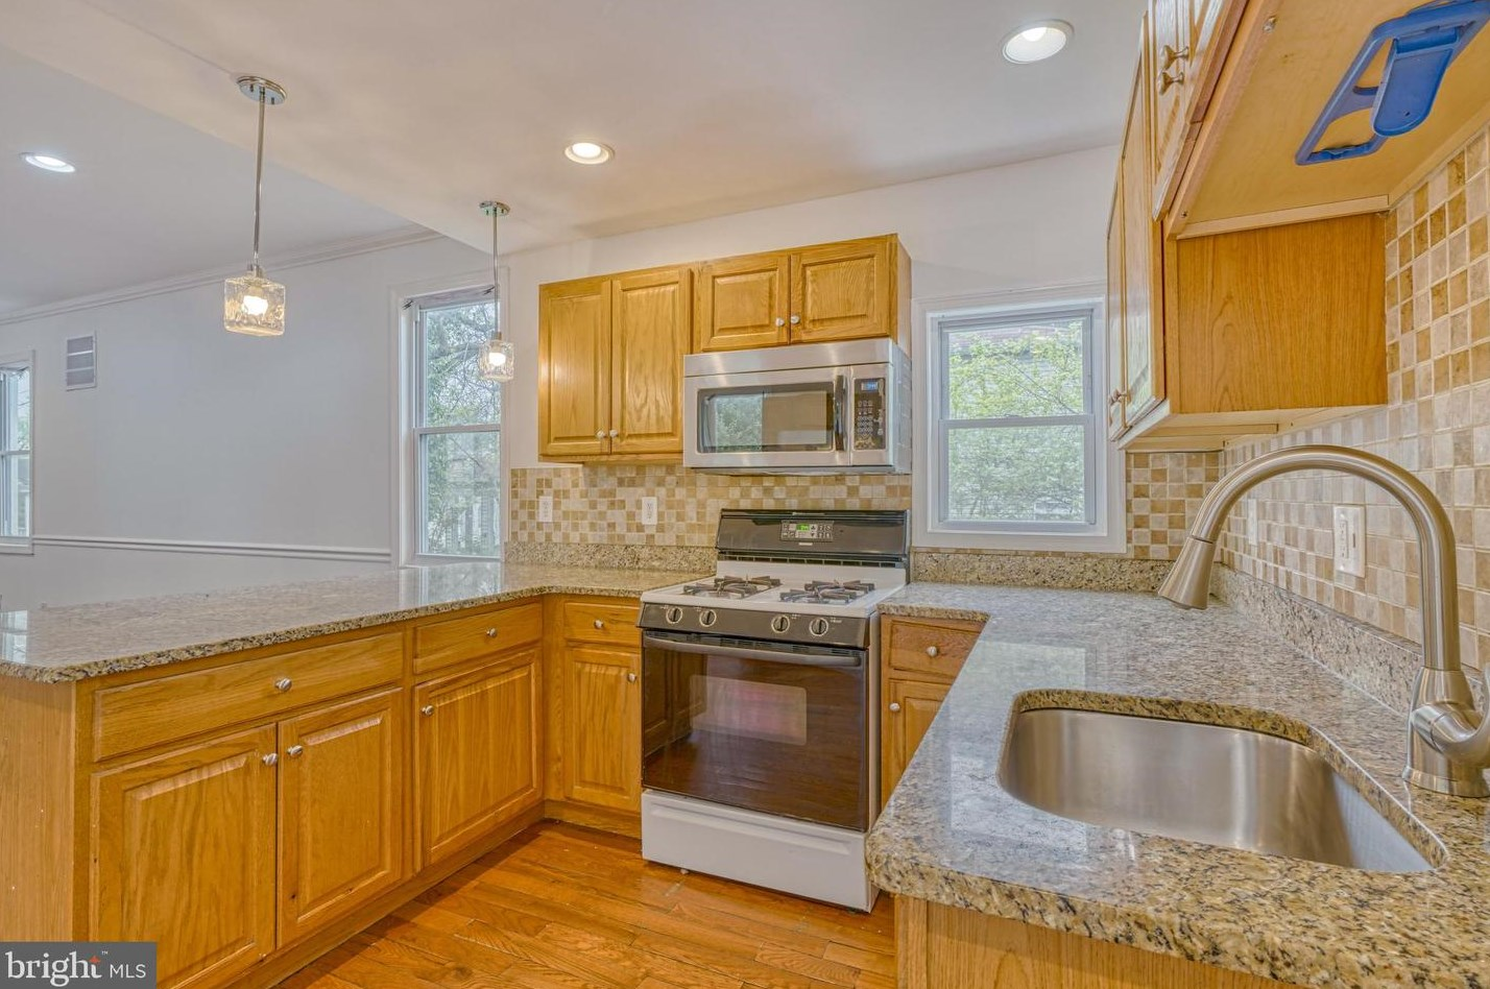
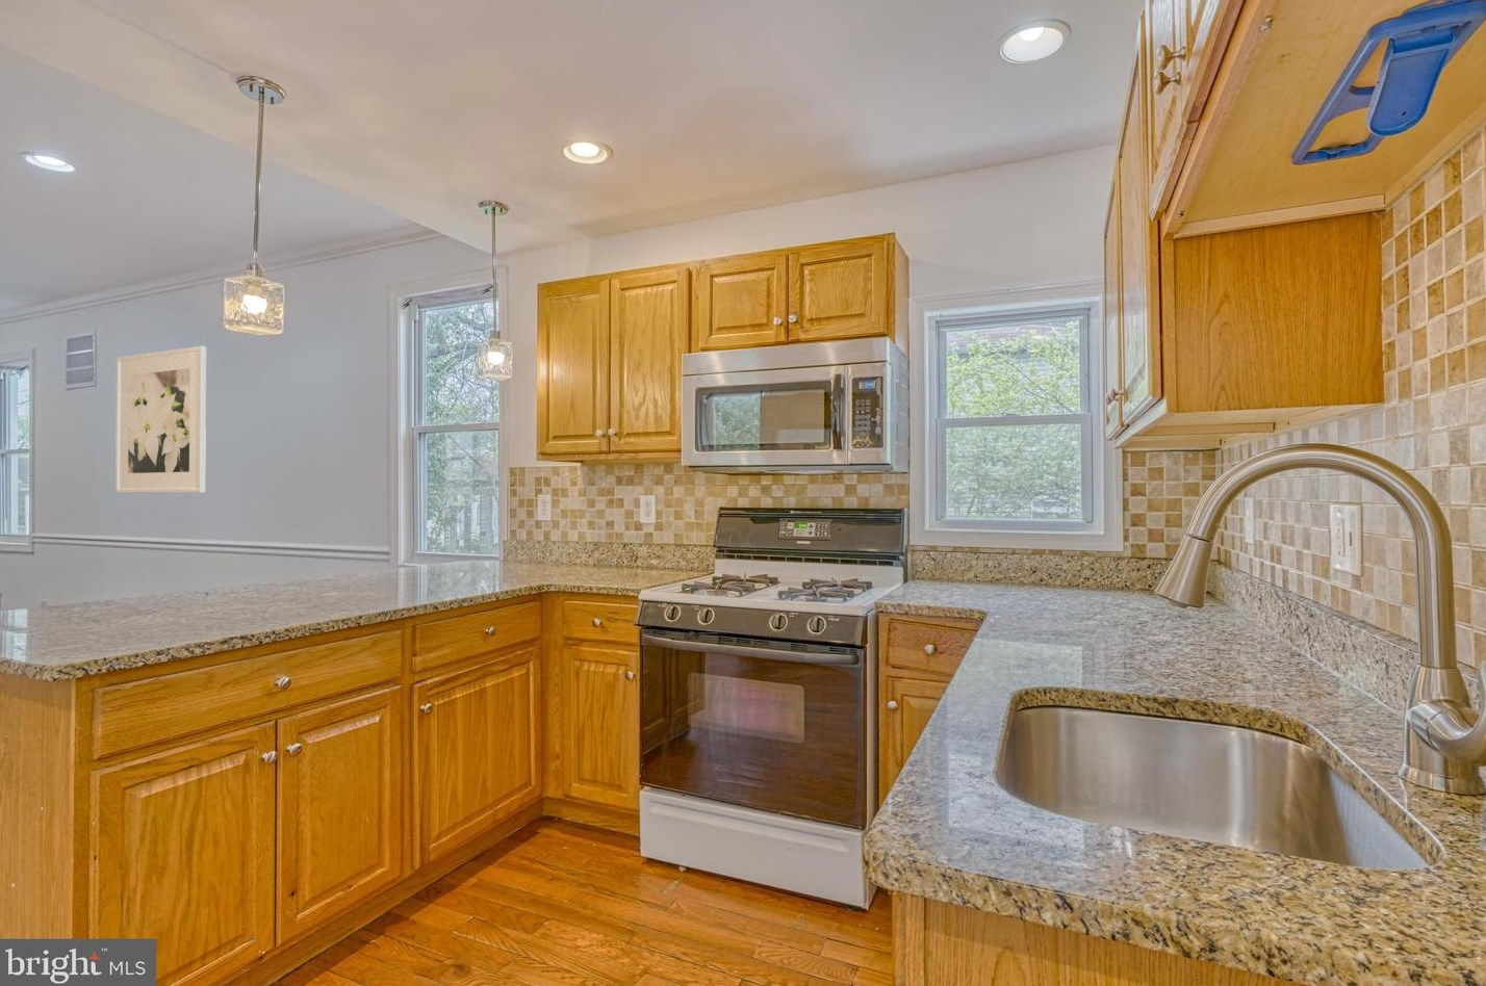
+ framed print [114,346,207,494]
